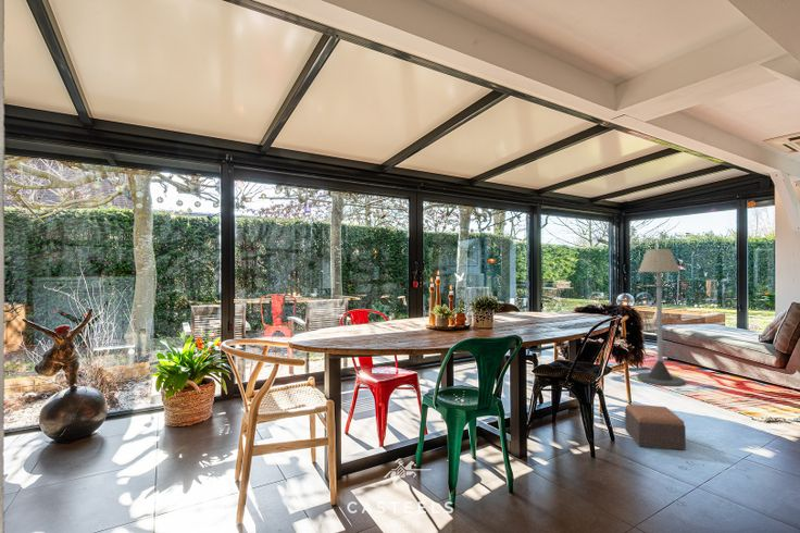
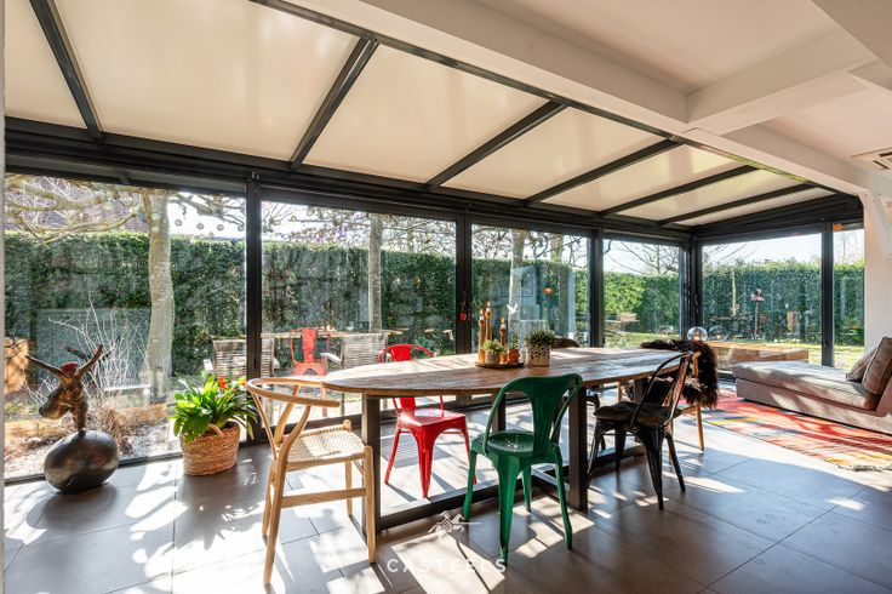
- footstool [624,404,687,451]
- floor lamp [636,248,686,387]
